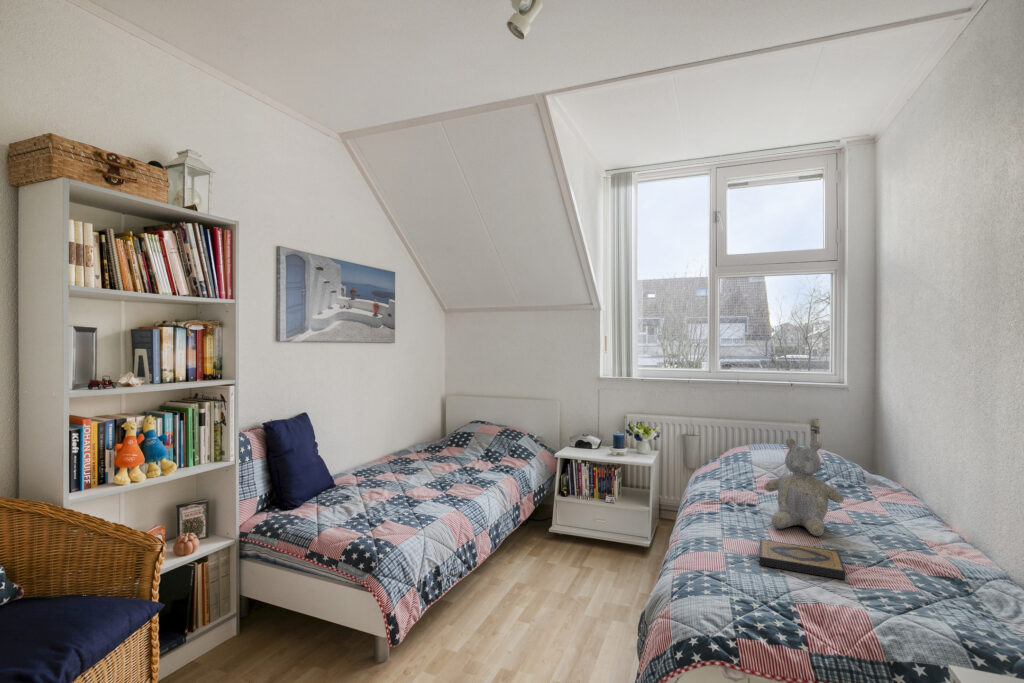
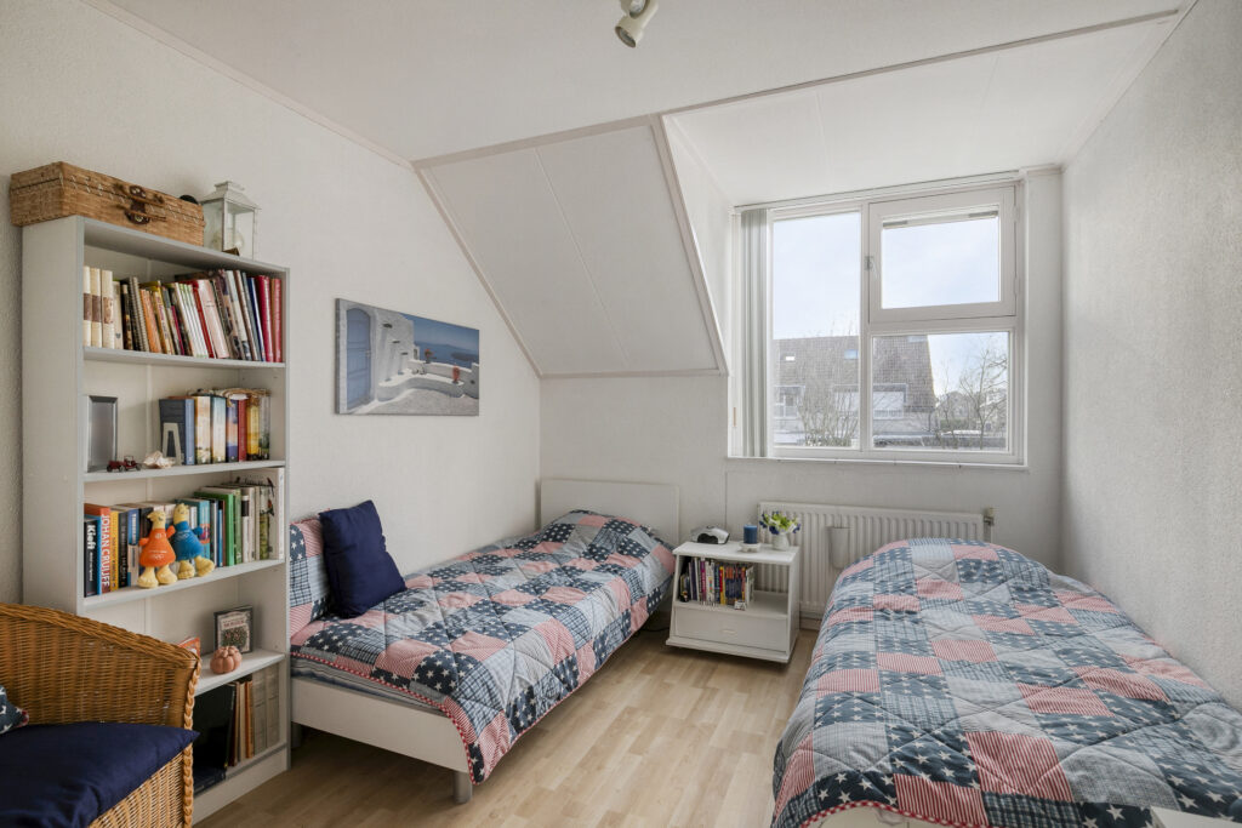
- hardback book [758,538,846,581]
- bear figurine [764,437,845,537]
